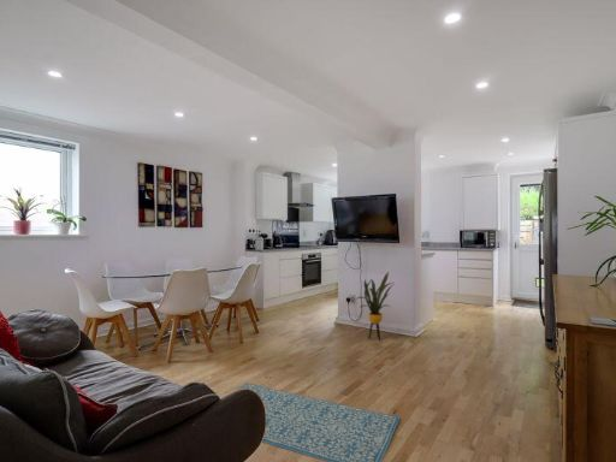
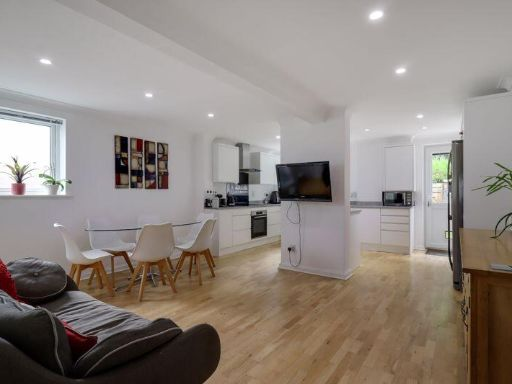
- rug [236,381,402,462]
- house plant [355,271,393,342]
